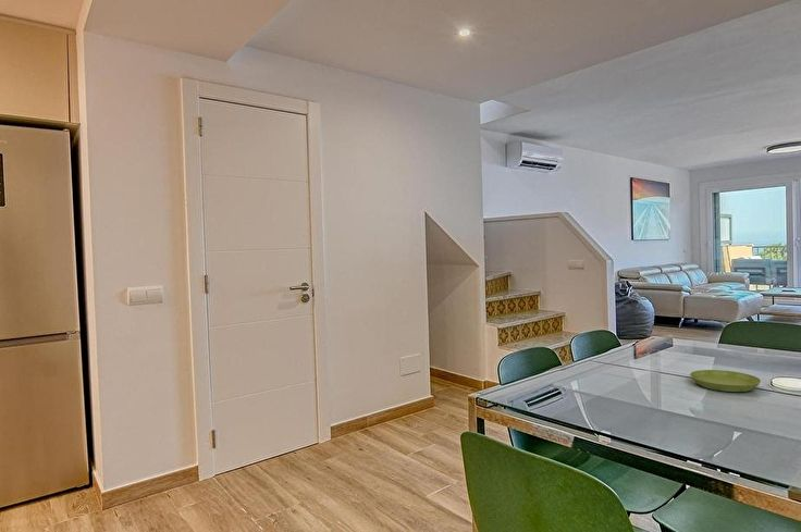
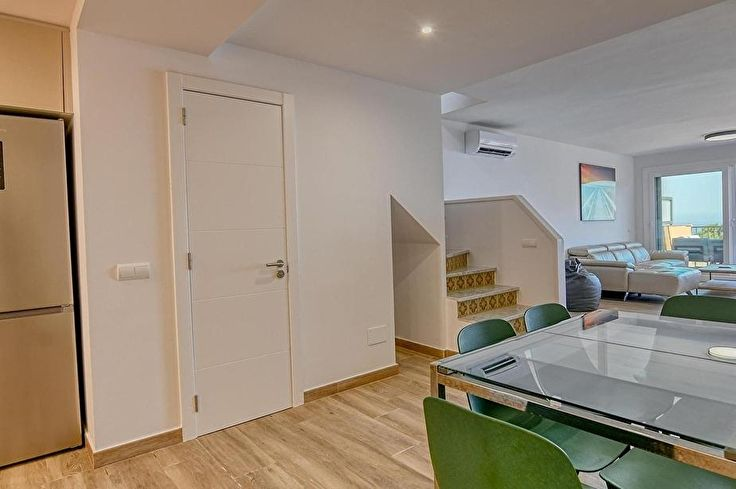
- saucer [689,369,762,393]
